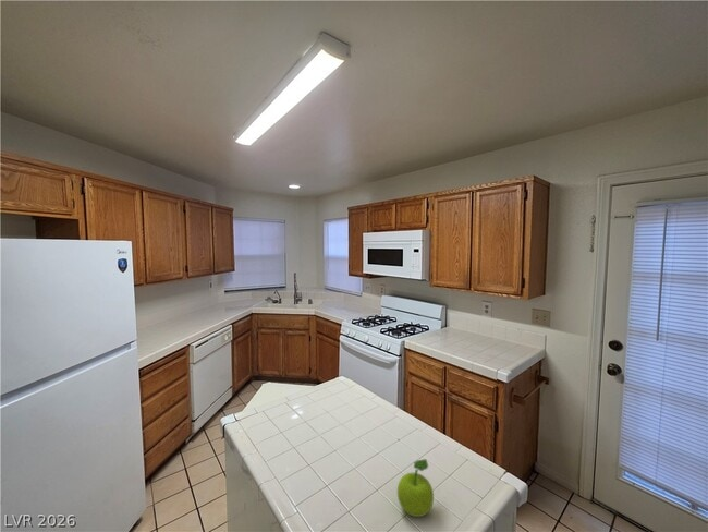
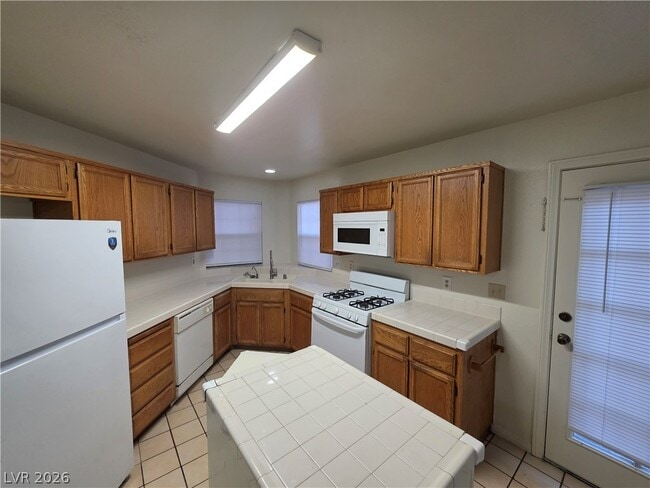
- fruit [396,458,435,518]
